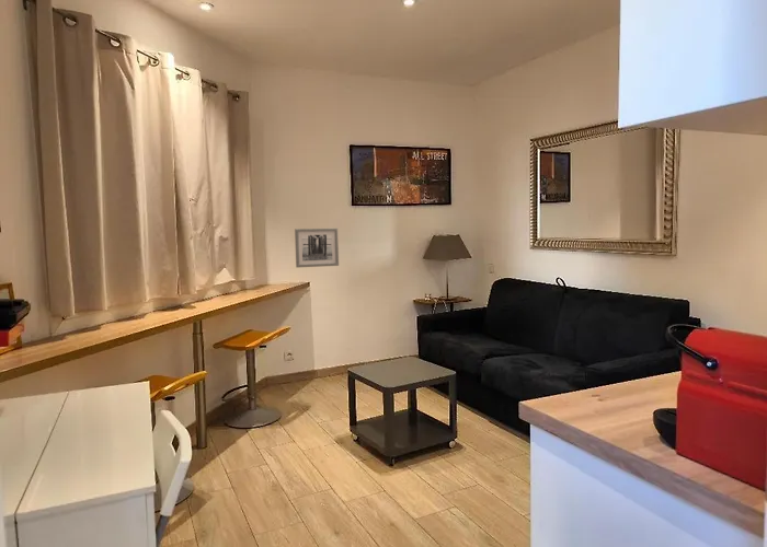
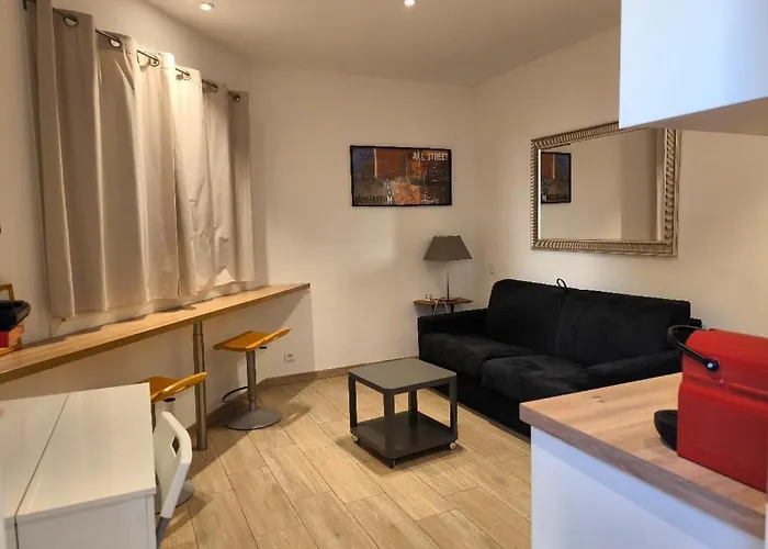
- wall art [294,228,340,268]
